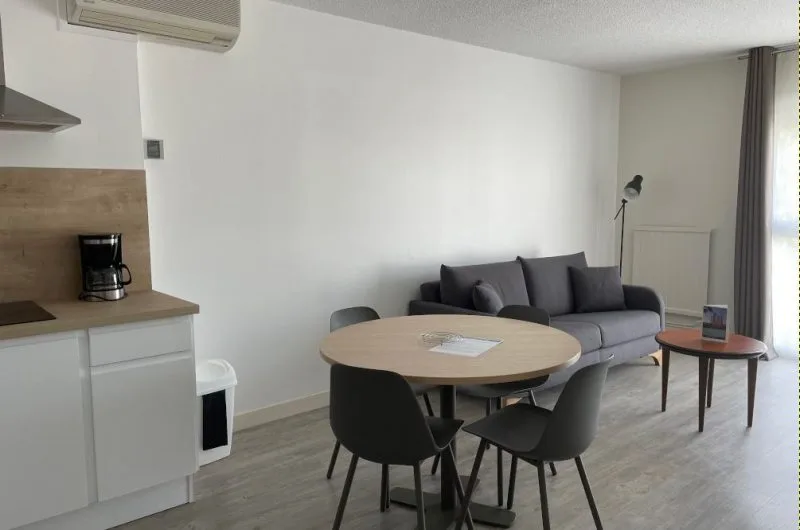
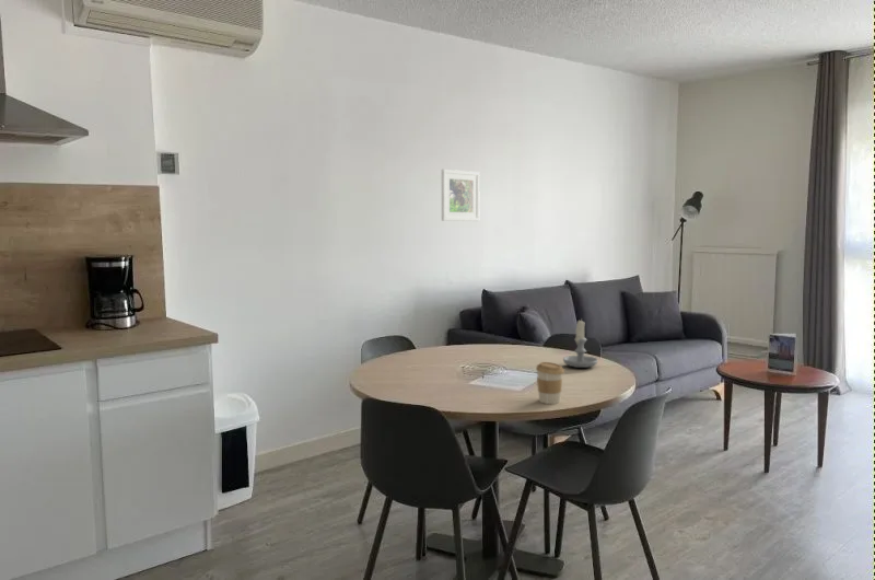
+ candle [562,317,598,369]
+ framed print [441,169,481,222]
+ coffee cup [535,361,565,405]
